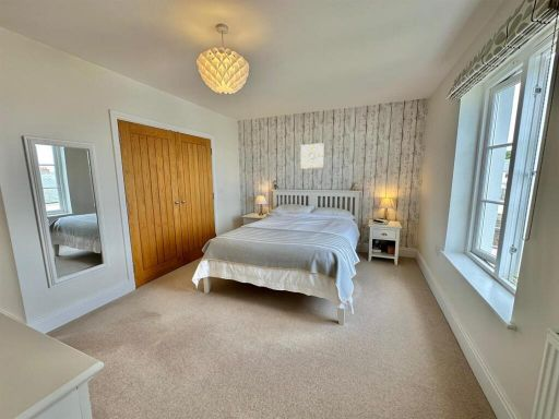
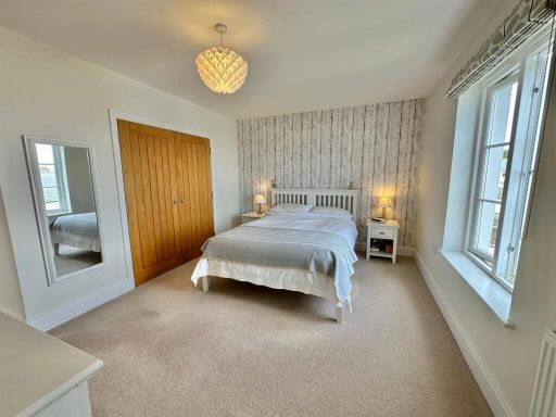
- wall art [299,142,325,170]
